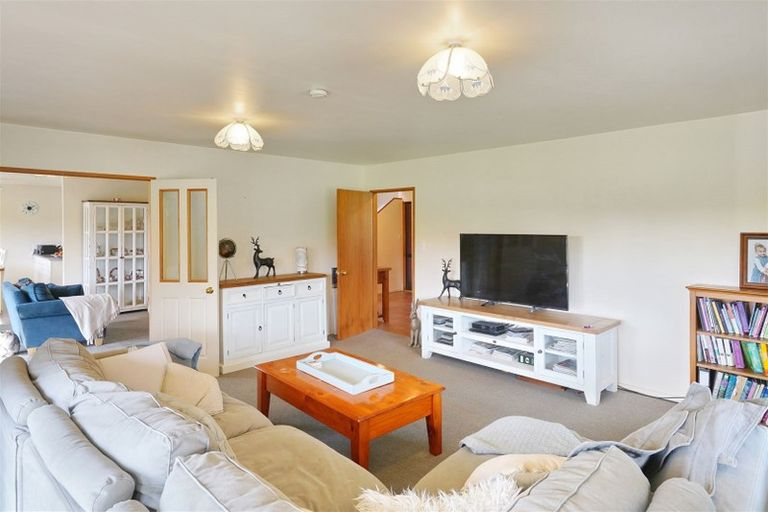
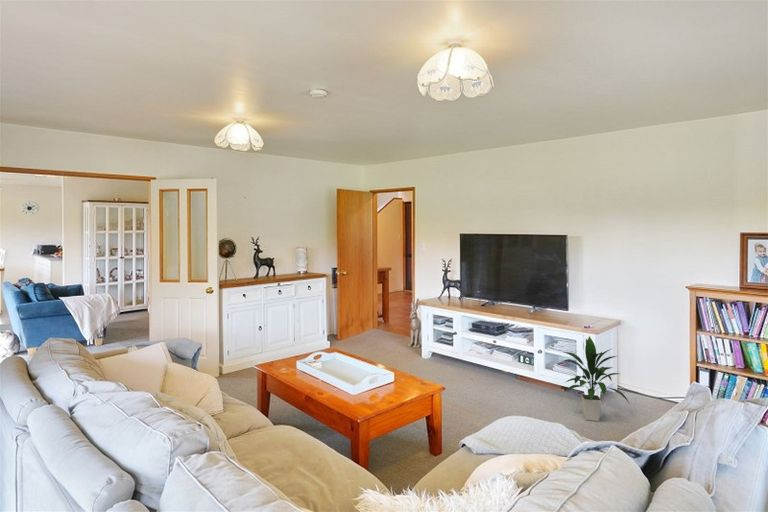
+ indoor plant [561,335,631,422]
